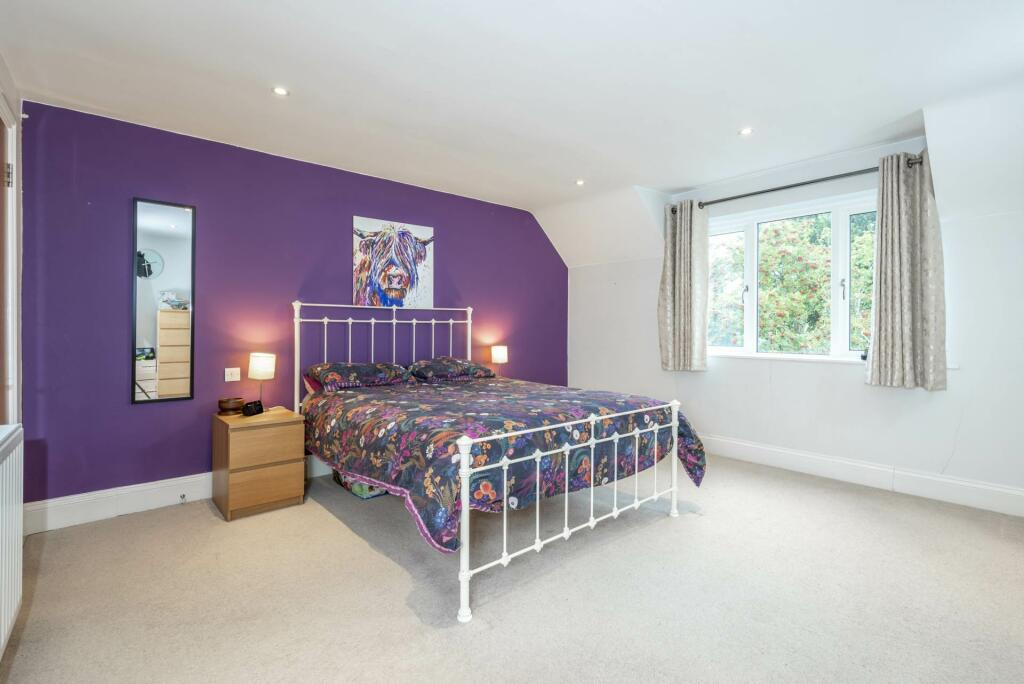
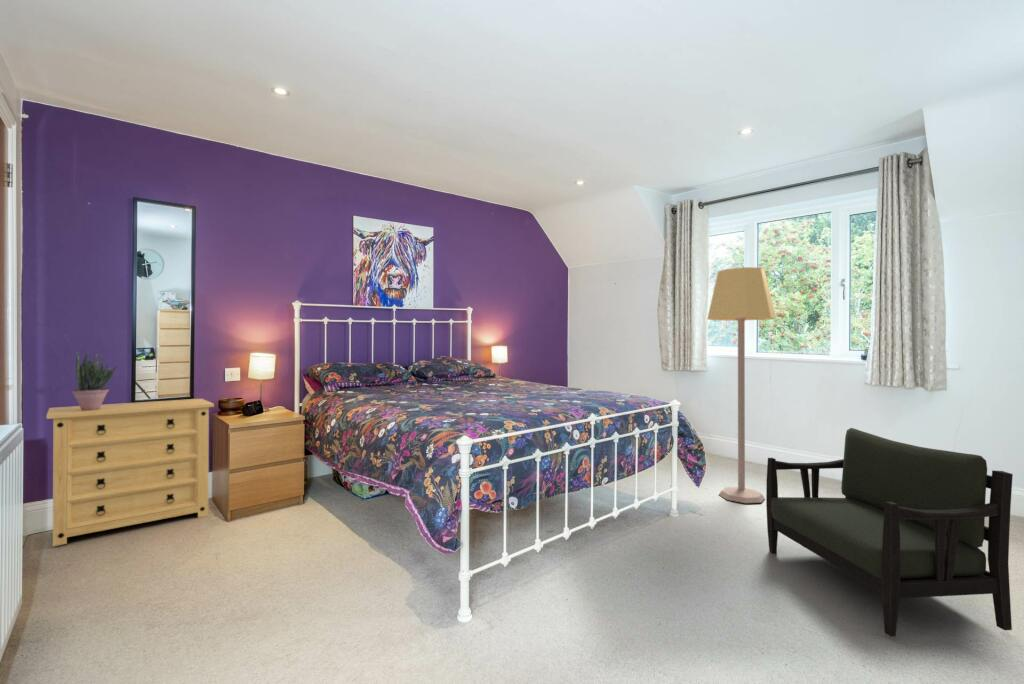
+ lamp [706,266,777,504]
+ armchair [765,427,1013,638]
+ dresser [45,398,215,547]
+ potted plant [71,350,118,411]
